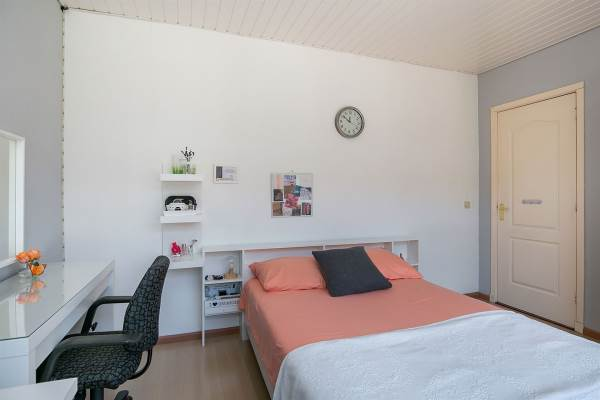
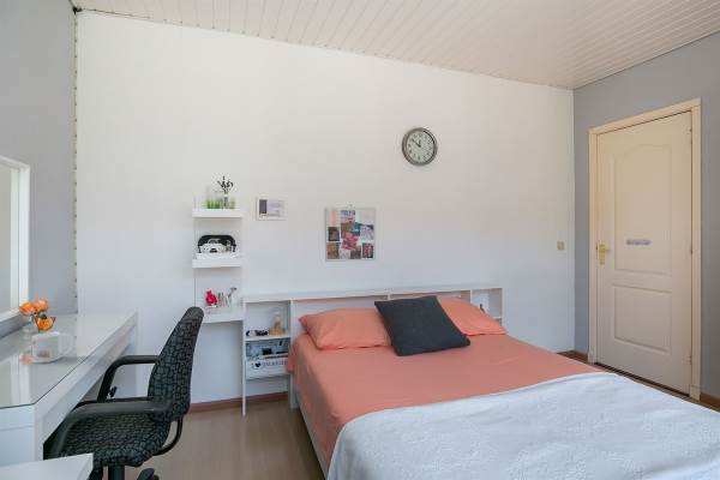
+ mug [31,331,74,365]
